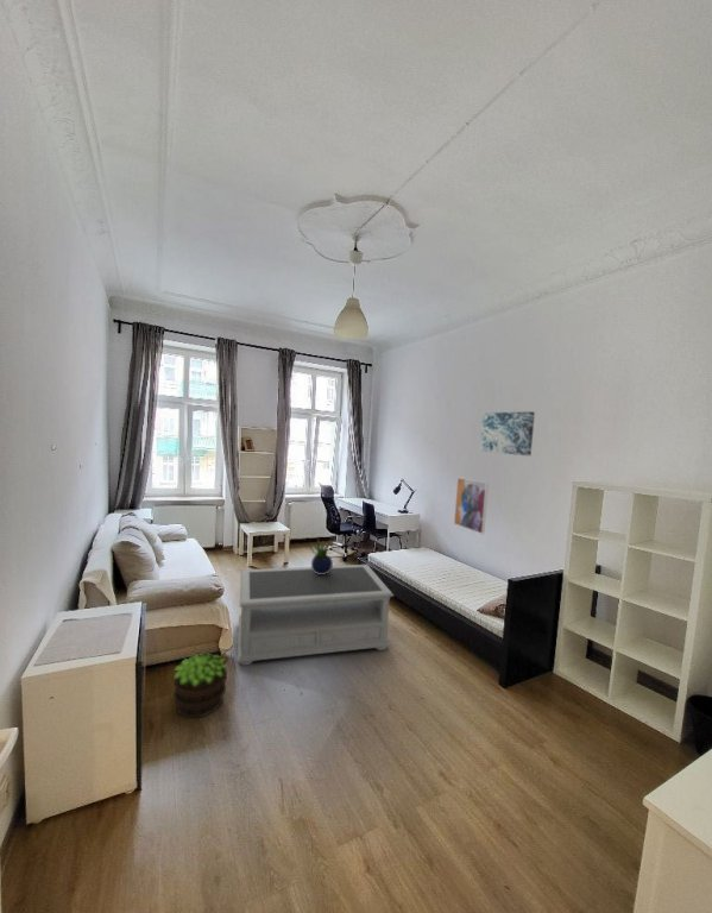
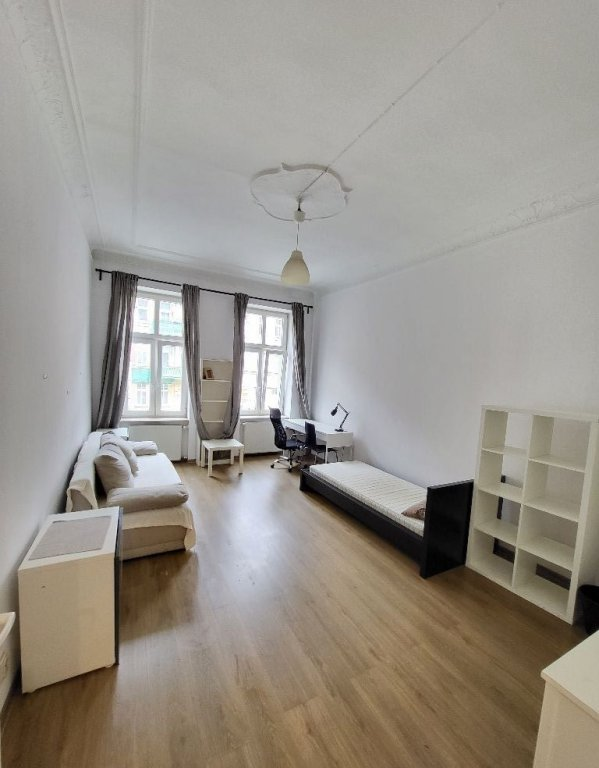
- coffee table [235,563,395,667]
- potted plant [172,653,228,719]
- potted plant [308,536,334,574]
- wall art [453,476,490,535]
- wall art [479,410,536,456]
